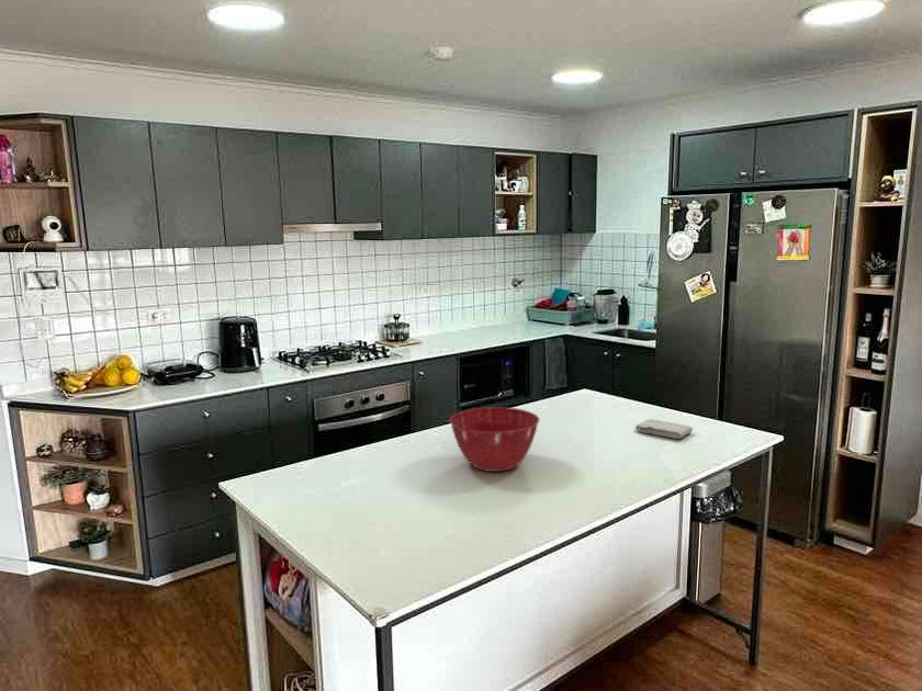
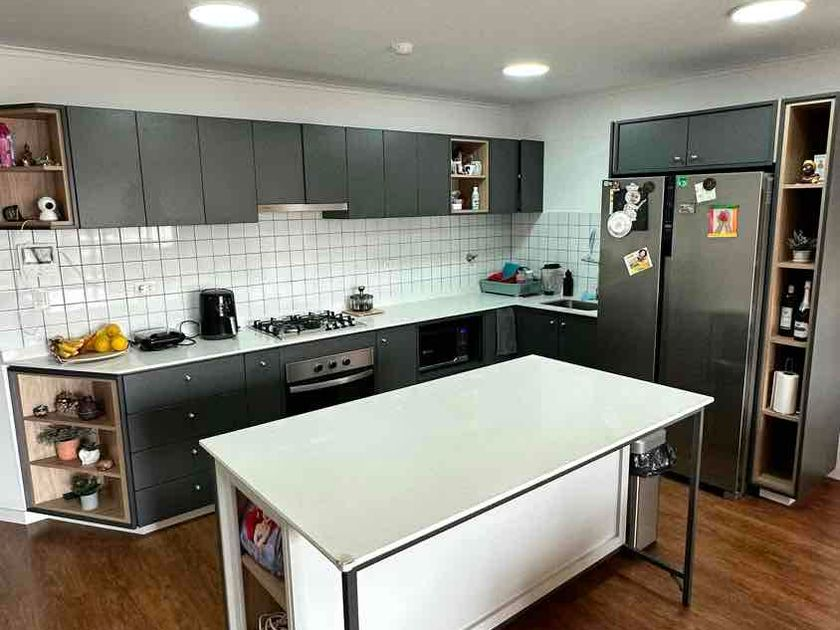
- mixing bowl [448,406,541,473]
- washcloth [634,418,694,440]
